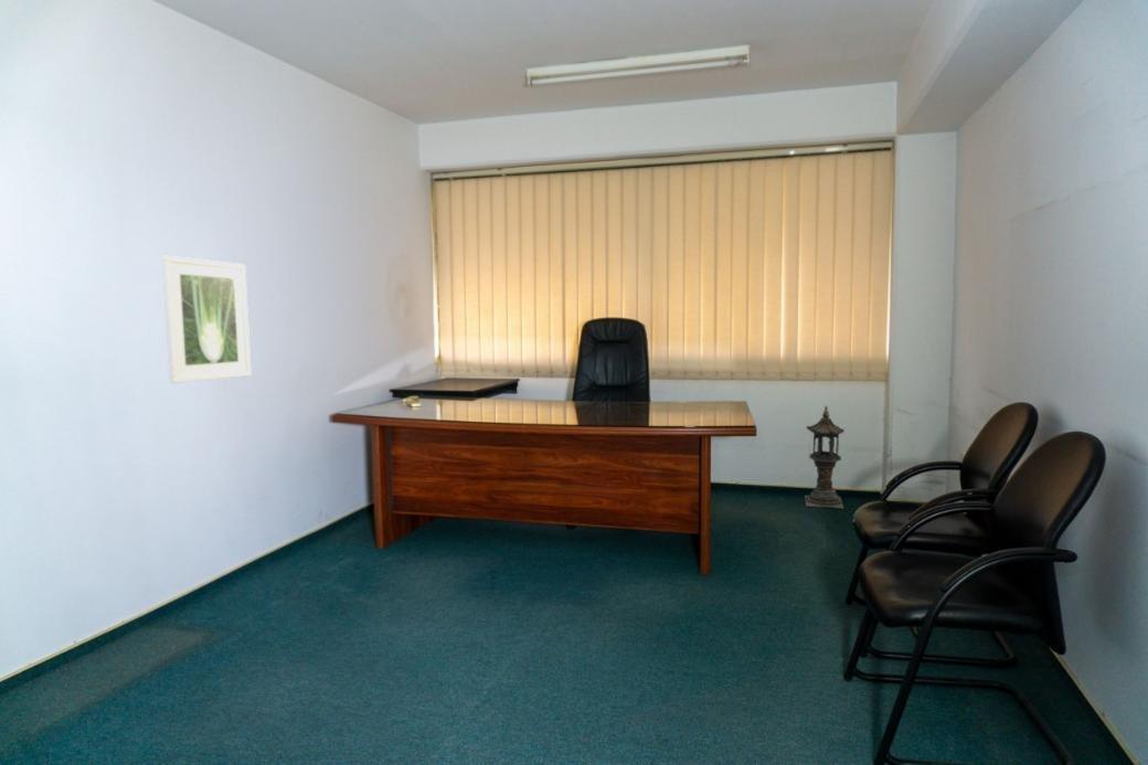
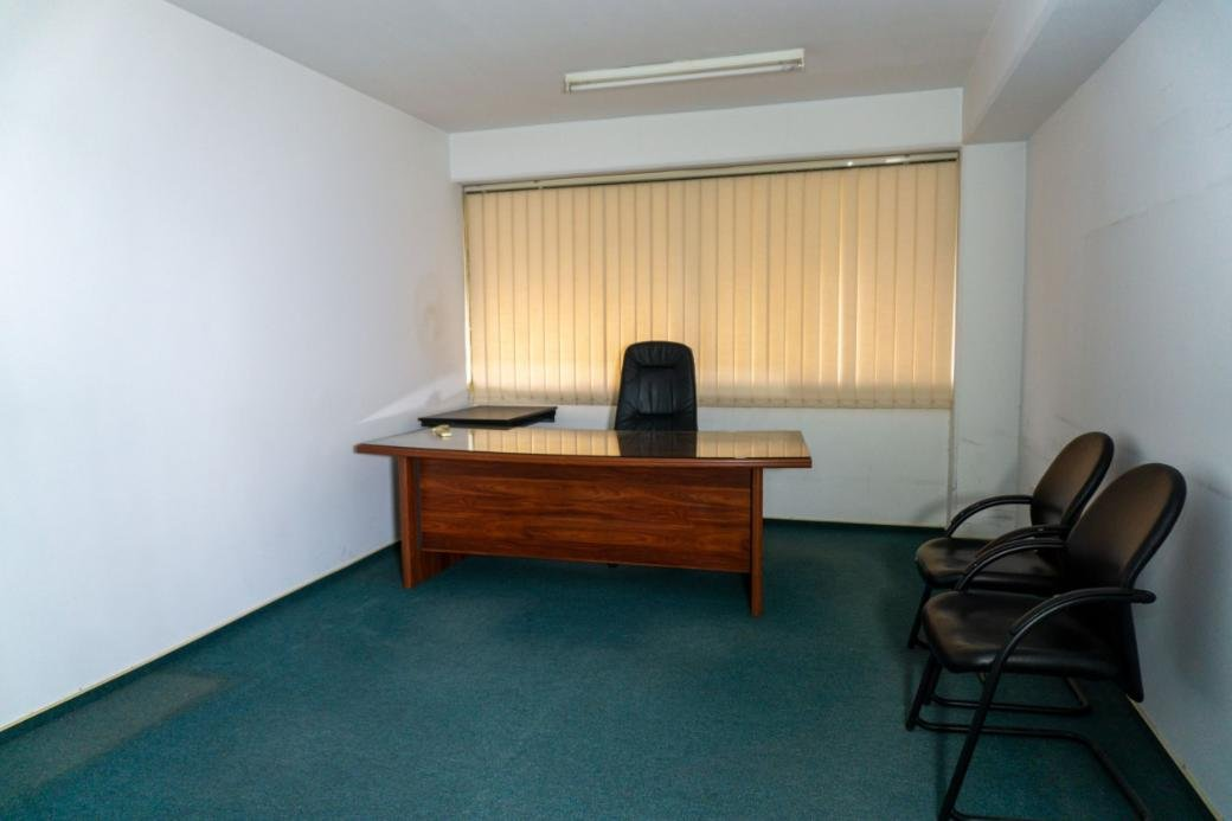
- lantern [804,405,846,510]
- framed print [160,255,253,384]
